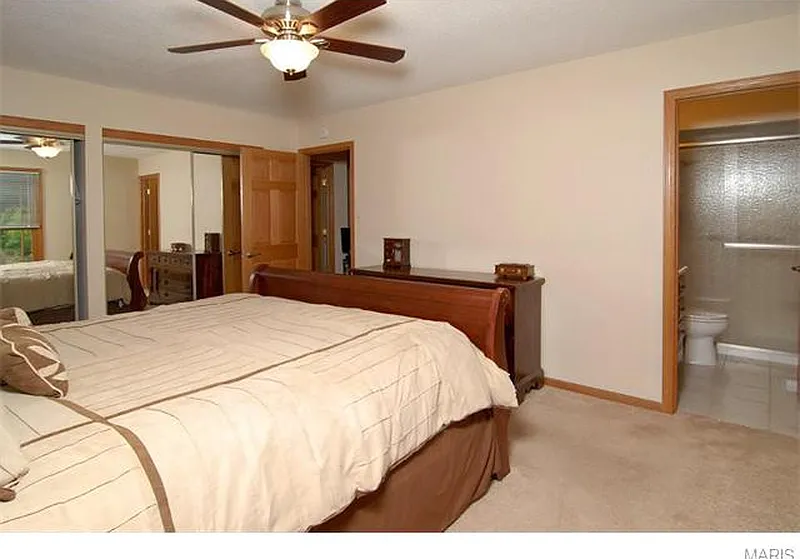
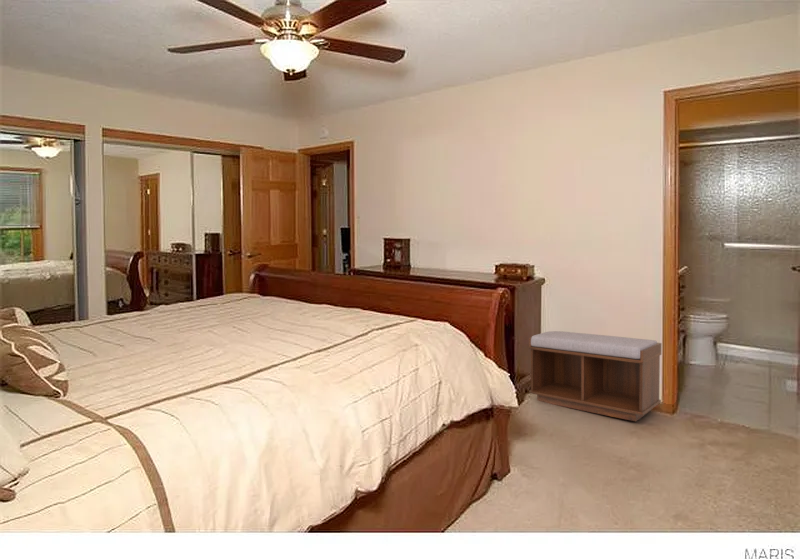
+ bench [528,330,662,422]
